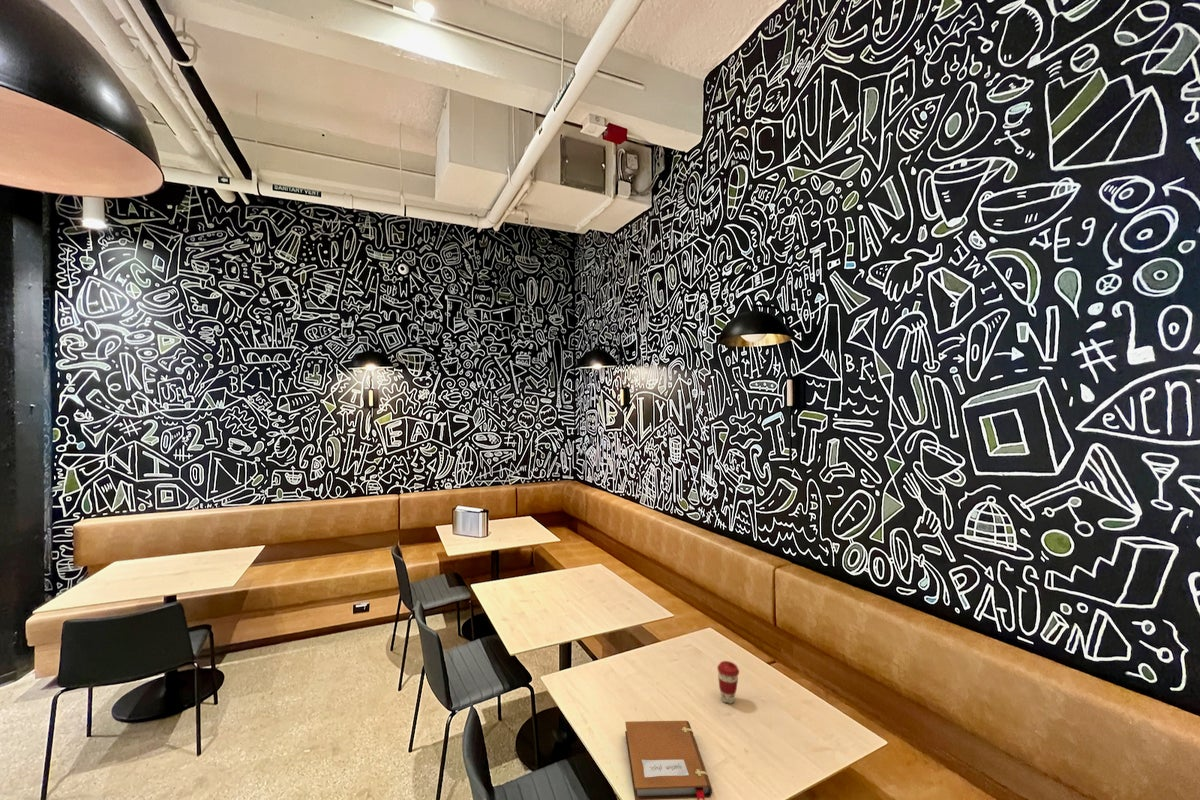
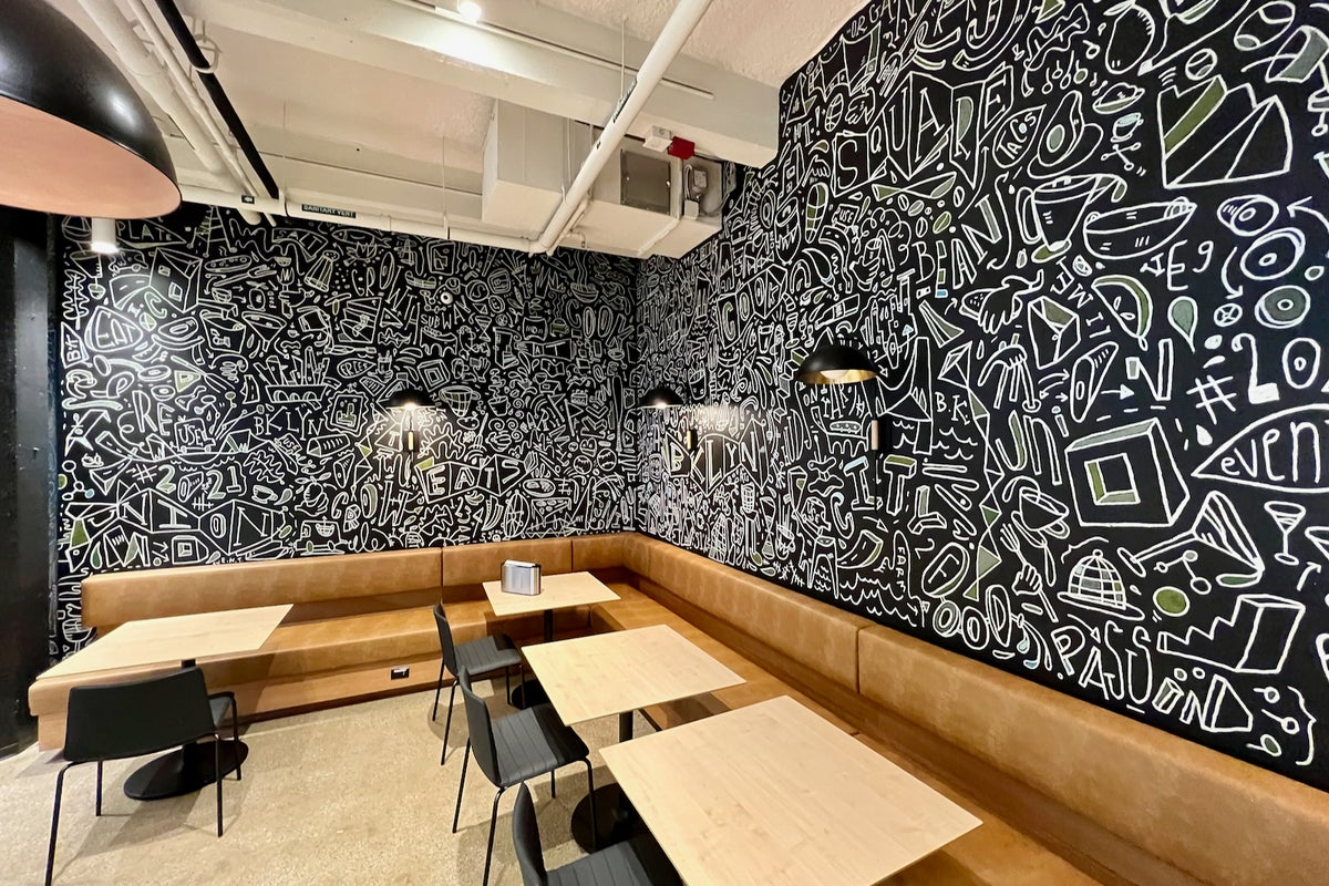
- notebook [624,720,713,800]
- coffee cup [716,660,740,705]
